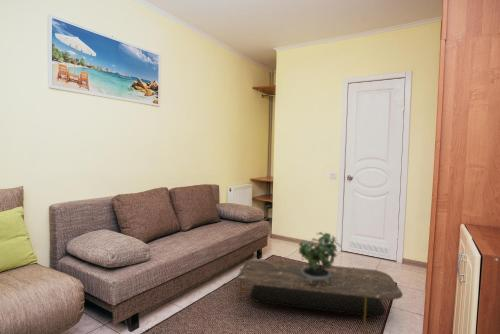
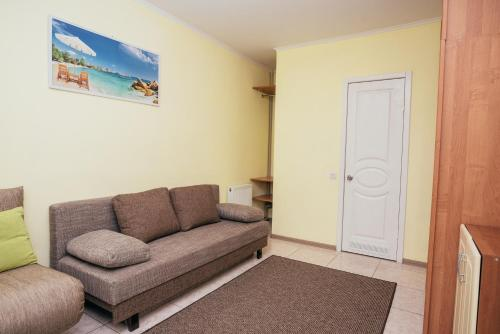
- coffee table [237,258,404,334]
- potted plant [297,231,342,283]
